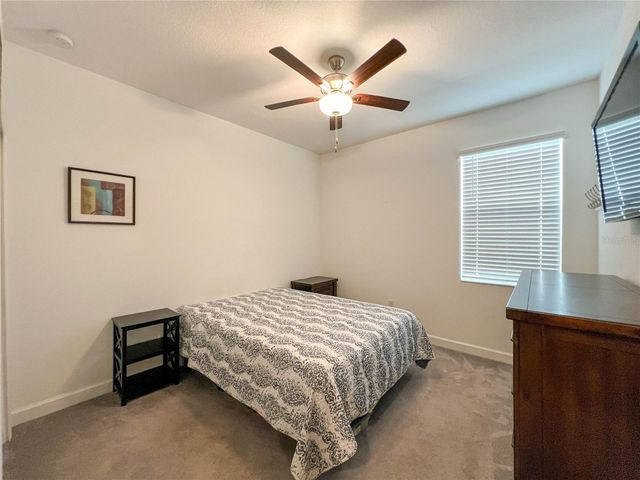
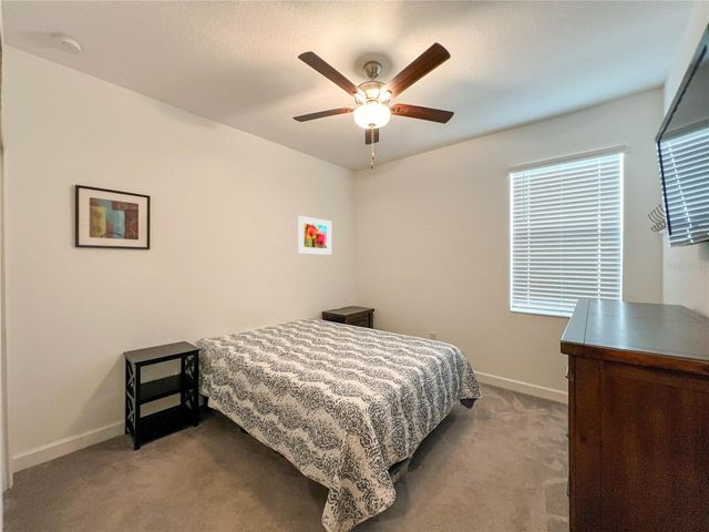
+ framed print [297,215,332,256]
